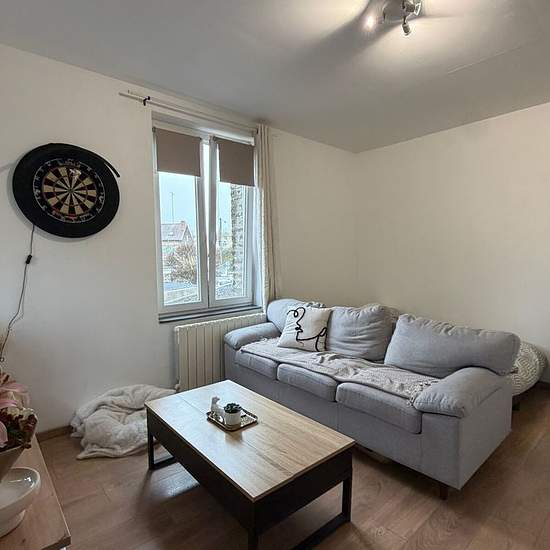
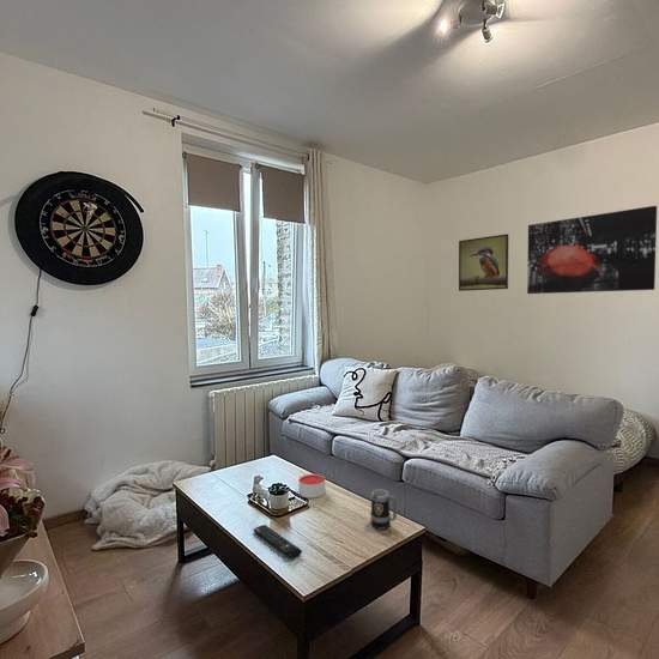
+ candle [297,473,326,500]
+ remote control [252,524,303,560]
+ mug [369,489,398,530]
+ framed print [458,232,509,292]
+ wall art [526,205,658,295]
